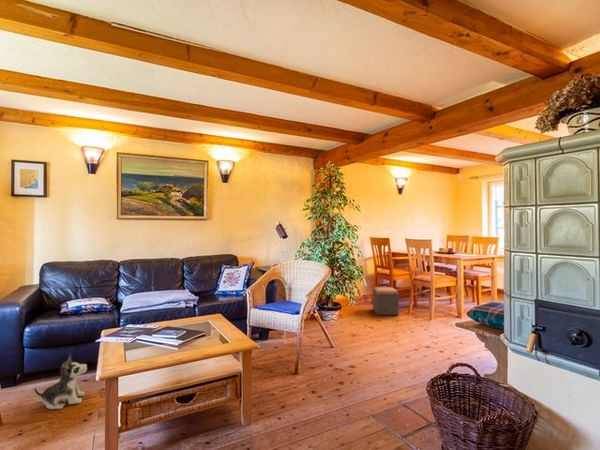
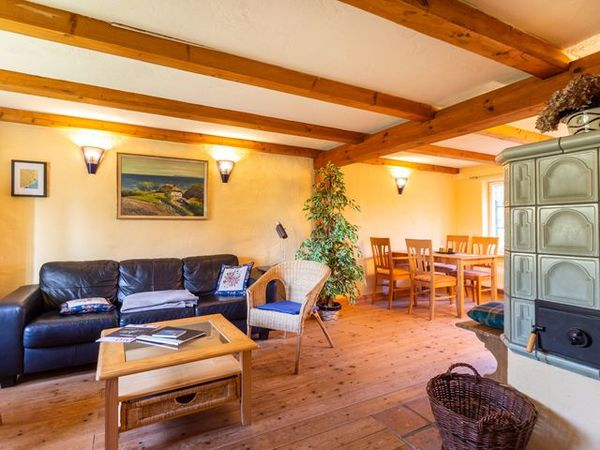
- plush toy [33,353,88,410]
- footstool [372,286,400,316]
